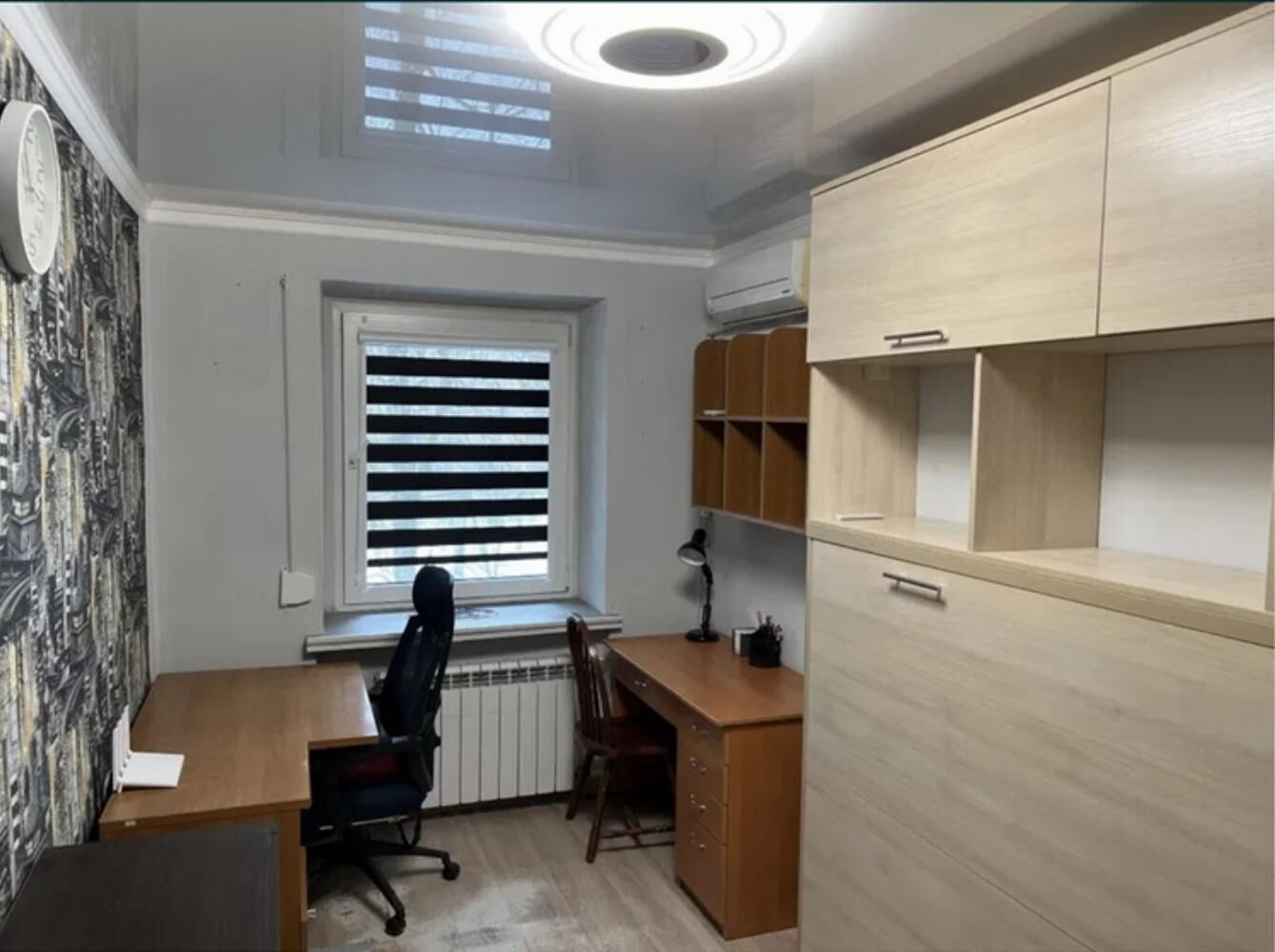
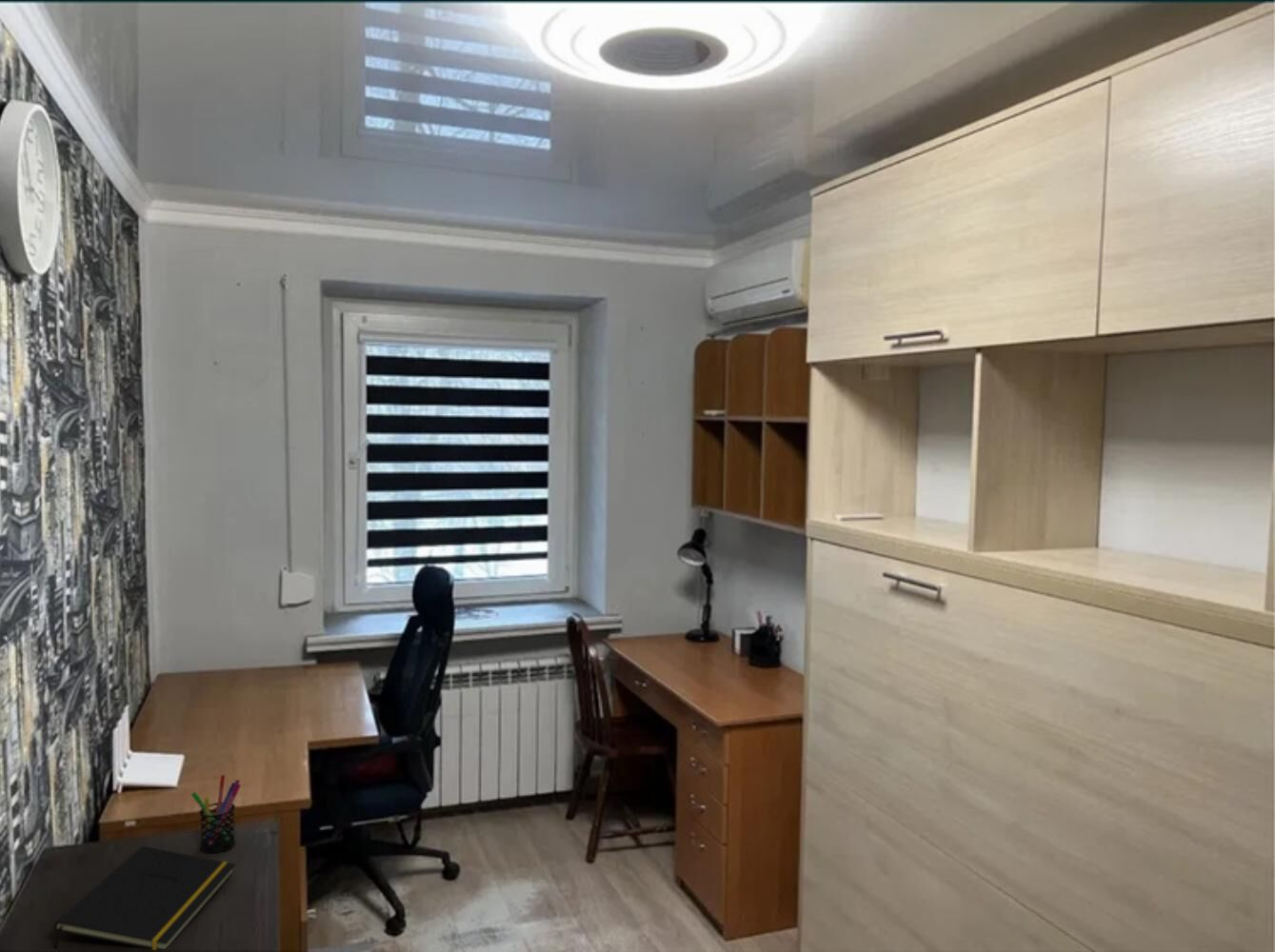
+ pen holder [190,774,242,854]
+ notepad [53,845,236,951]
